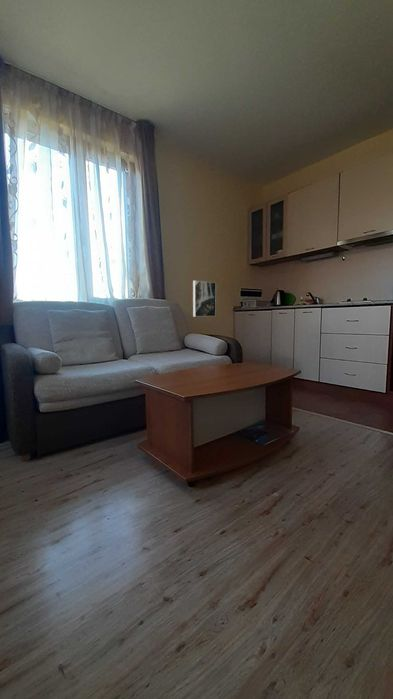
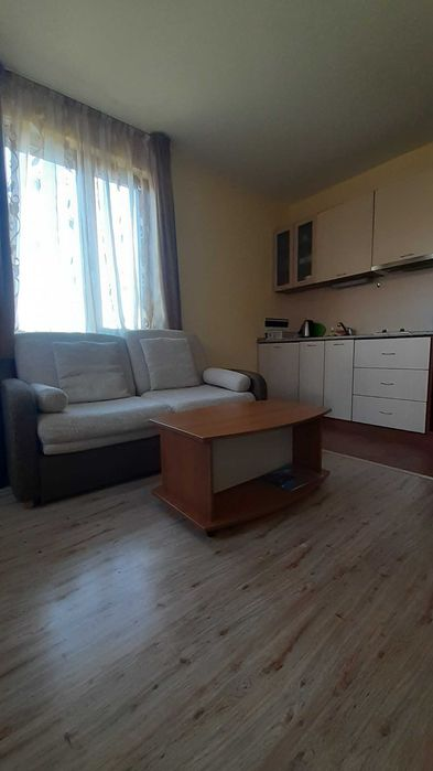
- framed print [192,280,217,318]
